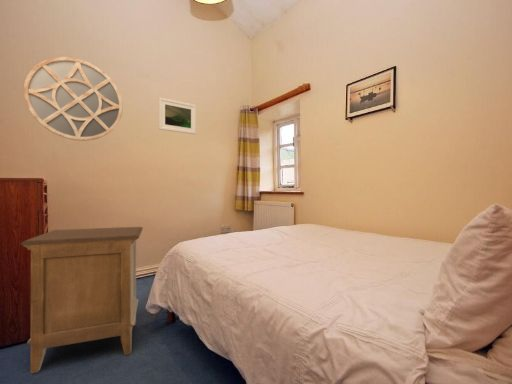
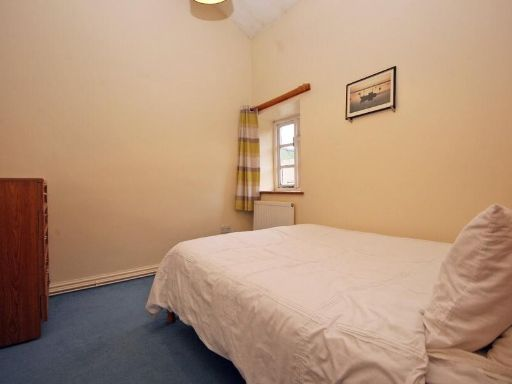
- nightstand [20,226,144,374]
- home mirror [23,56,124,142]
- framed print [158,97,197,135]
